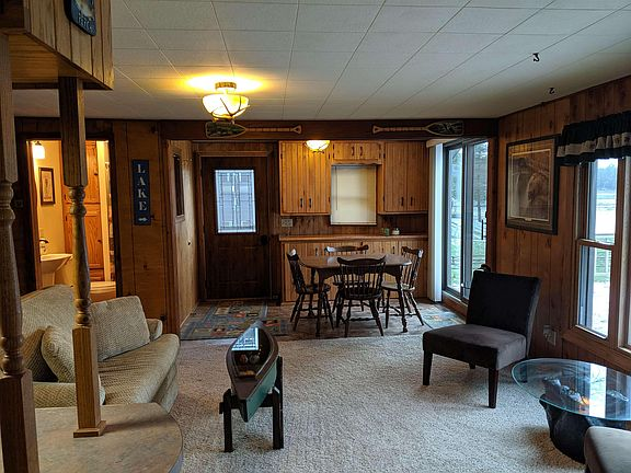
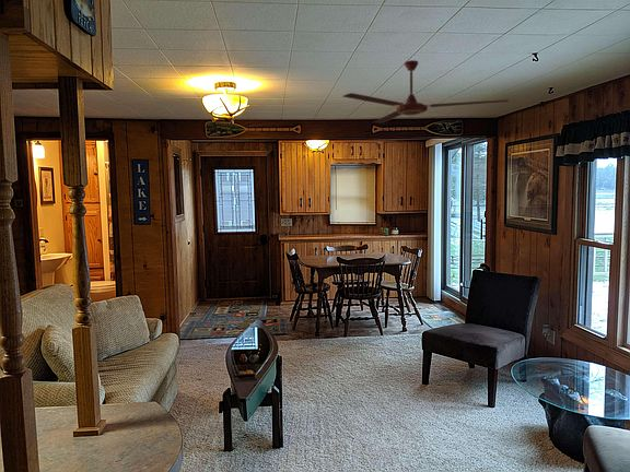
+ ceiling fan [341,59,510,125]
